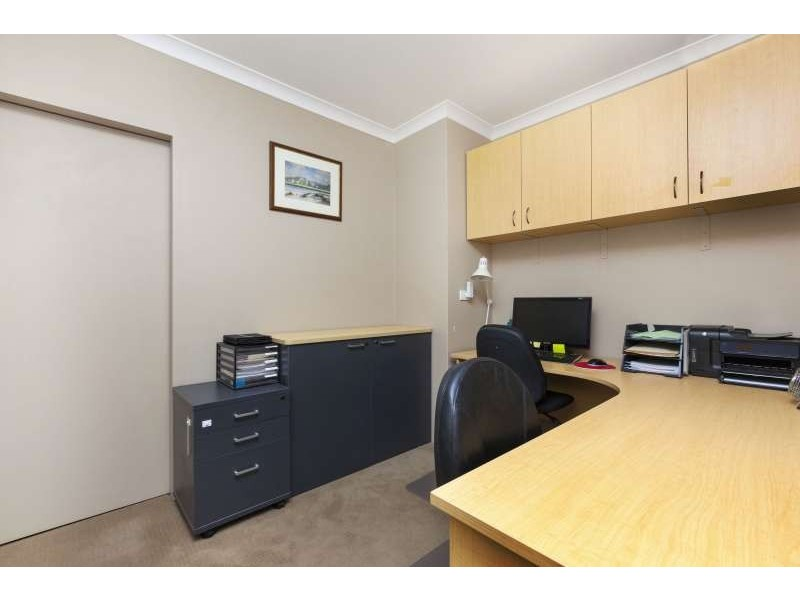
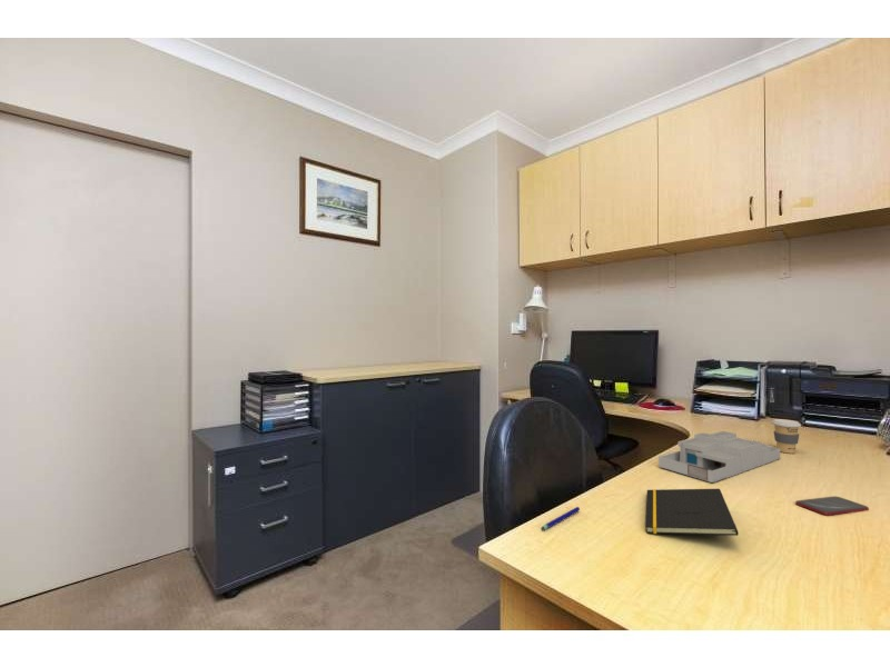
+ desk organizer [657,430,781,484]
+ coffee cup [771,418,802,455]
+ smartphone [794,495,870,517]
+ pen [540,506,581,531]
+ notepad [644,488,740,537]
